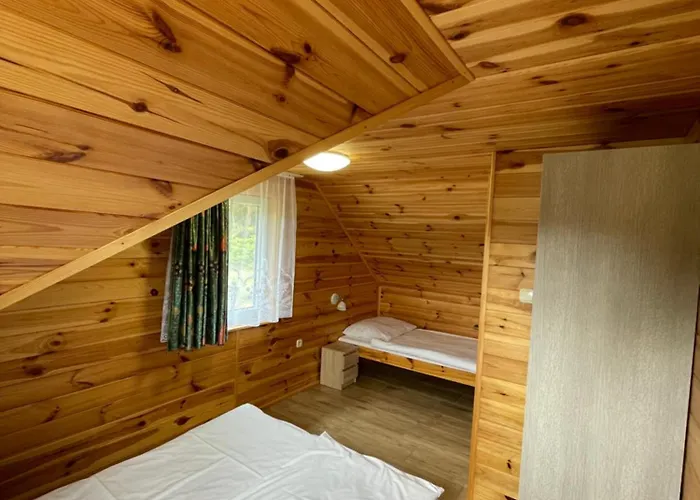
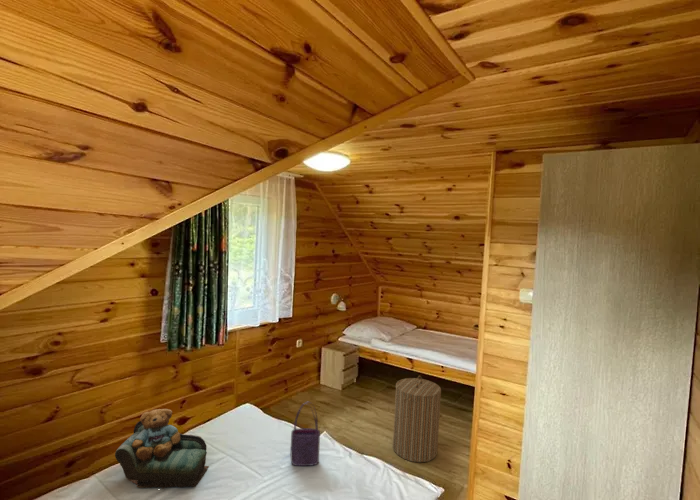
+ tote bag [290,401,321,467]
+ teddy bear [114,408,210,490]
+ laundry hamper [392,375,442,463]
